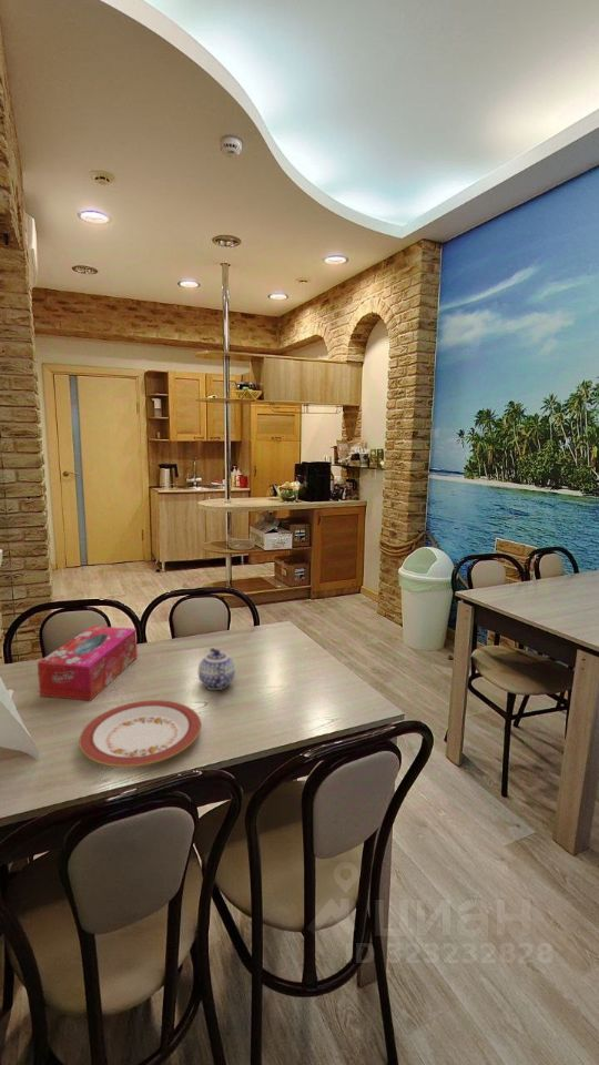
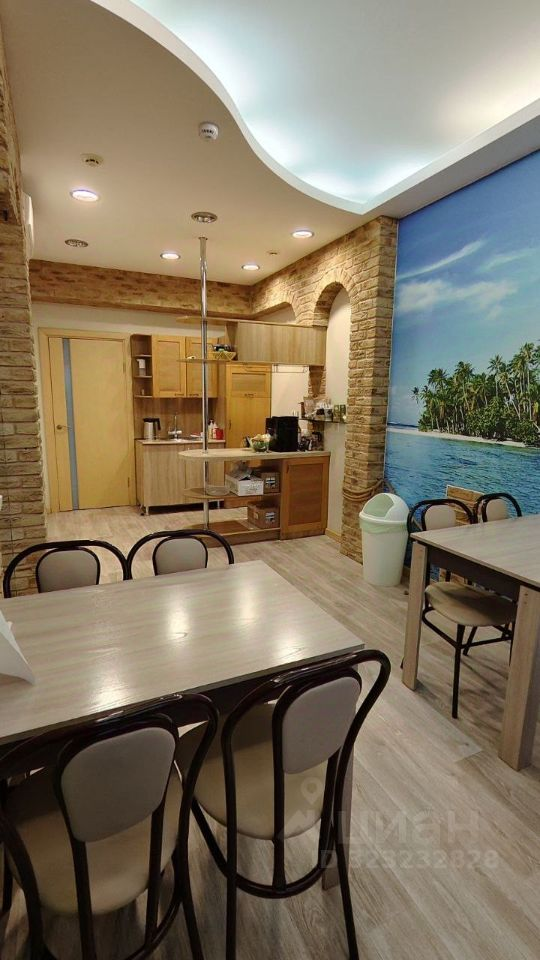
- teapot [197,647,236,691]
- tissue box [37,625,139,702]
- plate [78,699,202,768]
